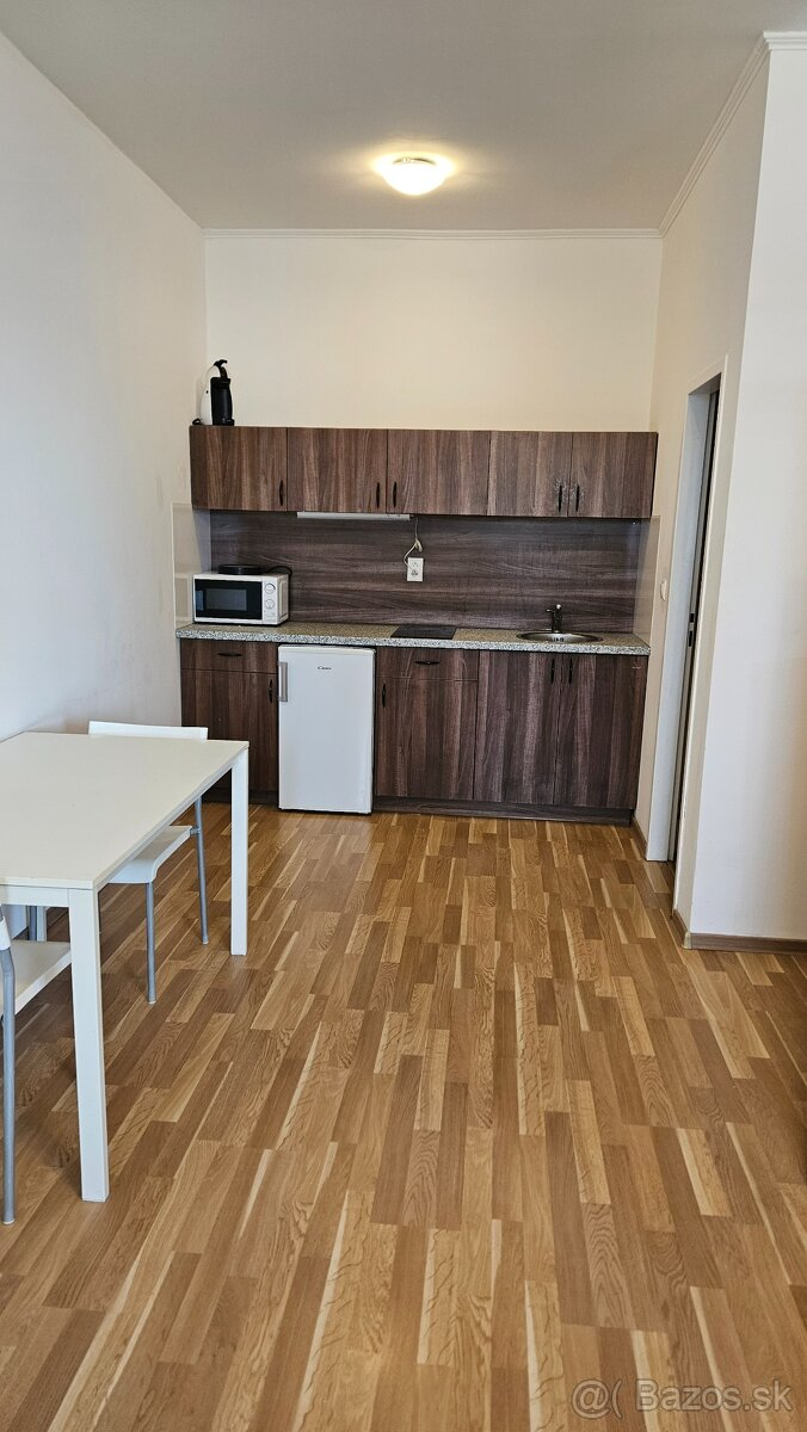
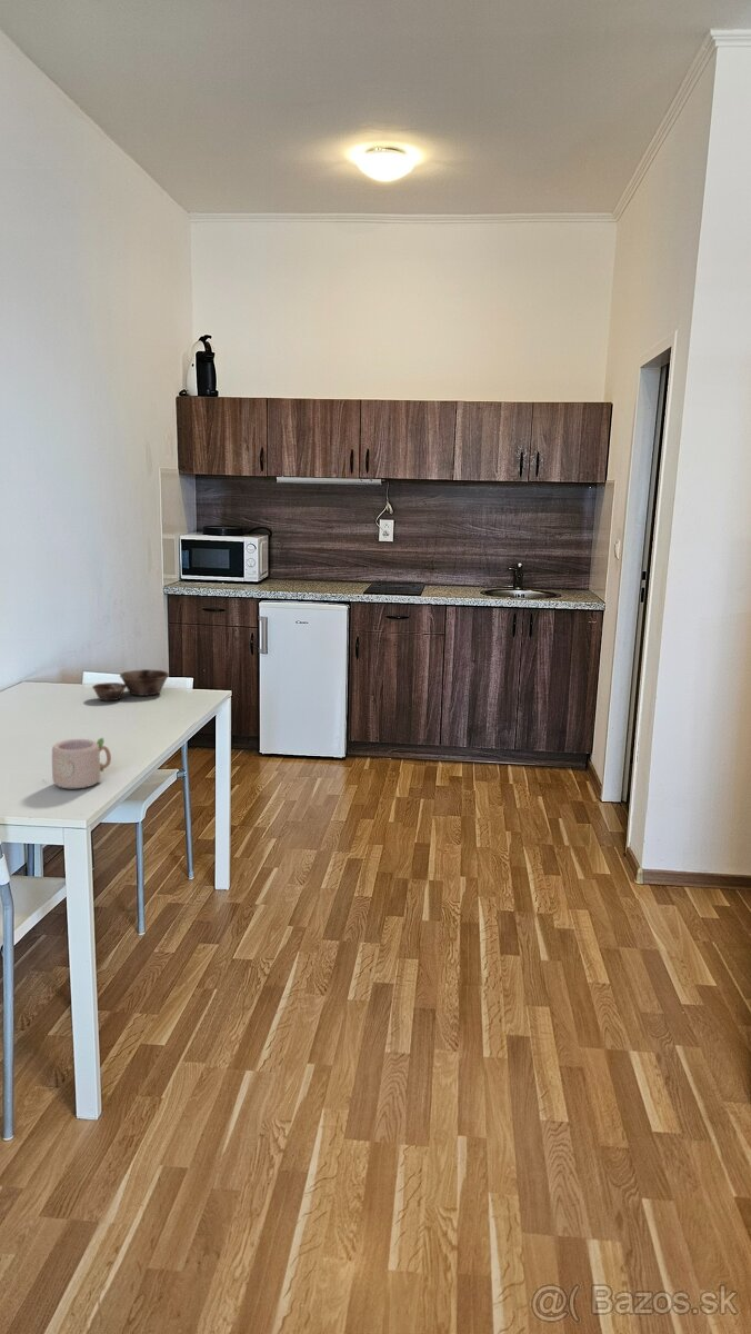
+ mug [42,737,112,789]
+ bowl [91,668,170,701]
